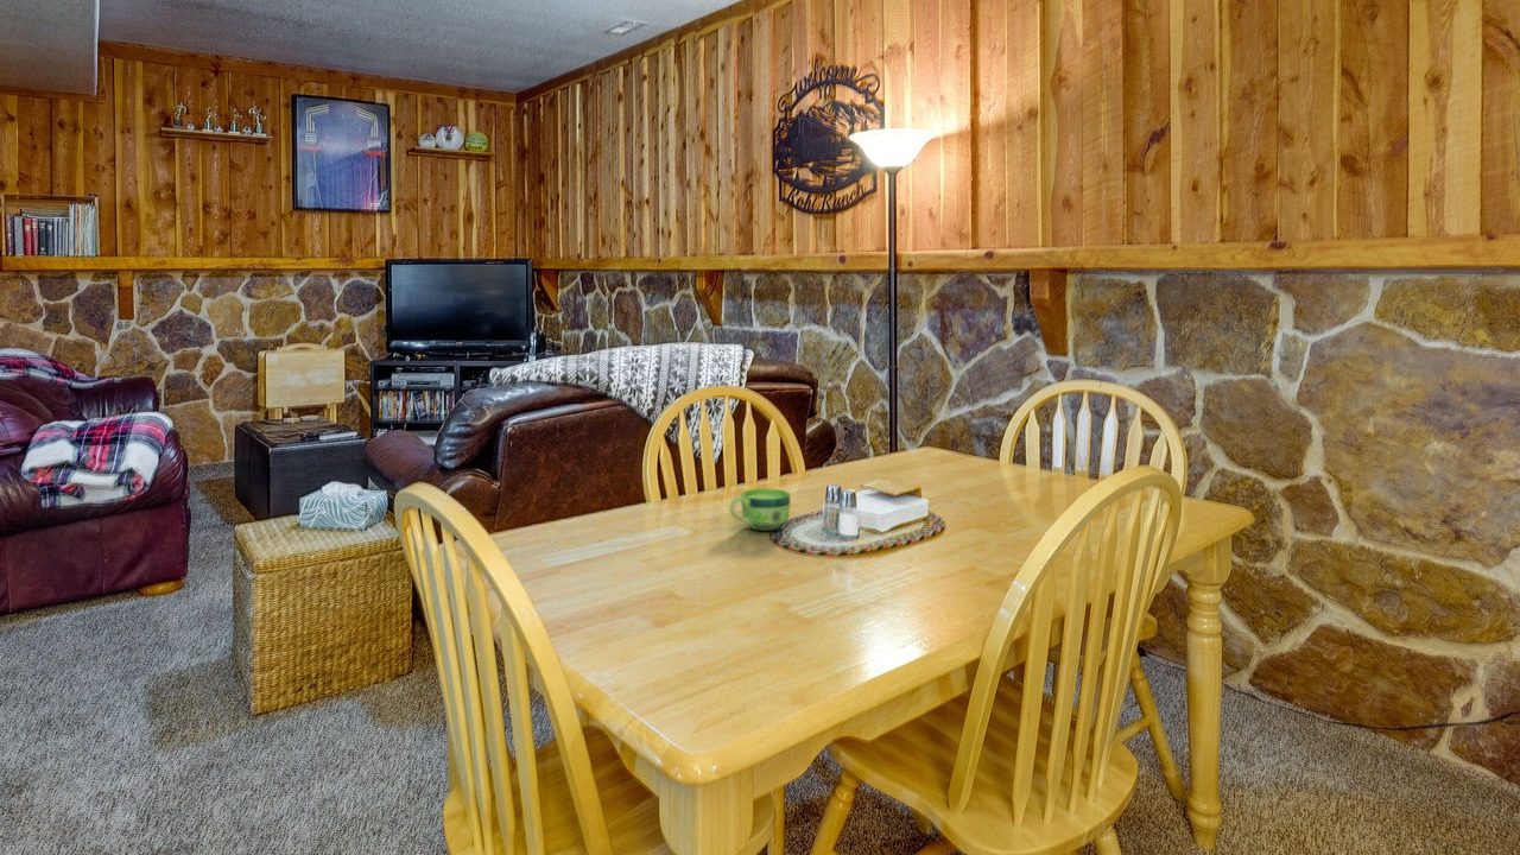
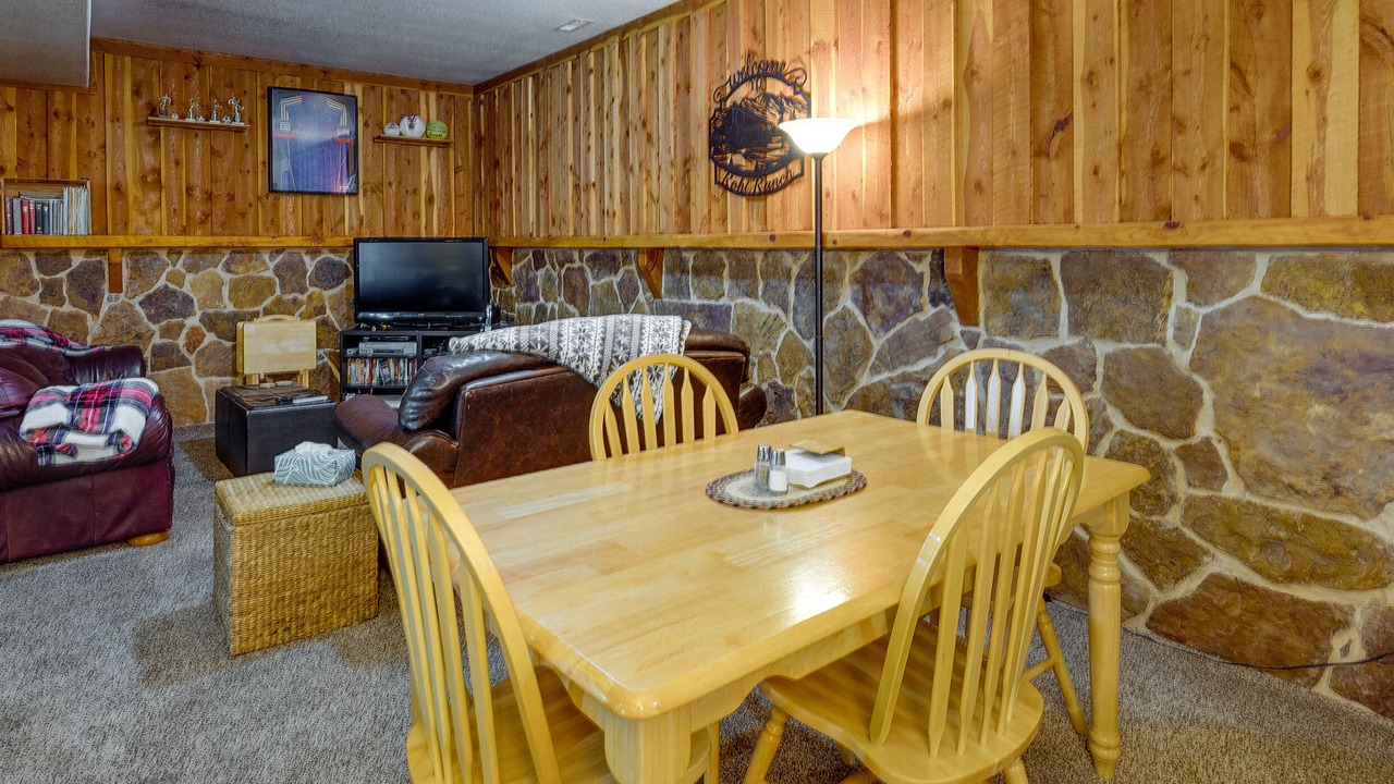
- cup [728,488,791,532]
